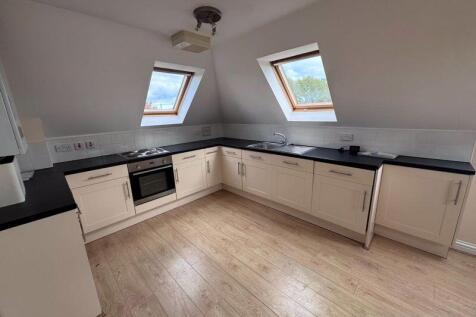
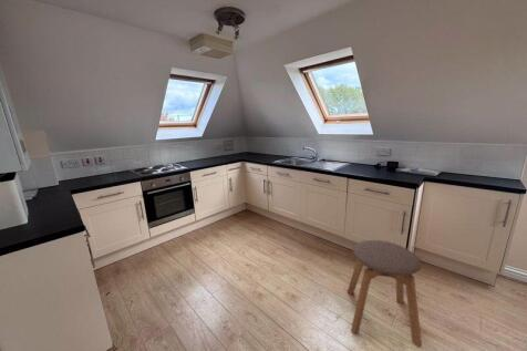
+ stool [347,239,423,349]
